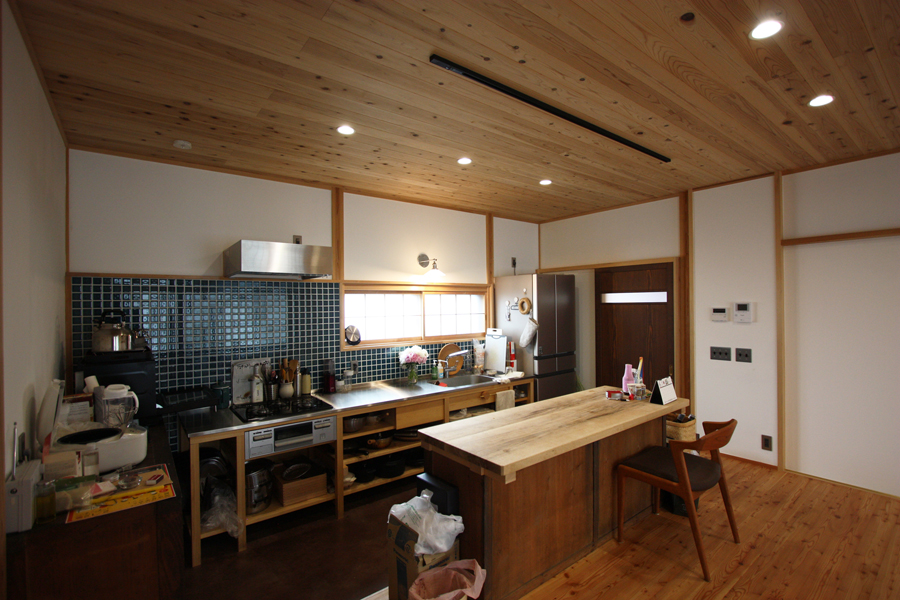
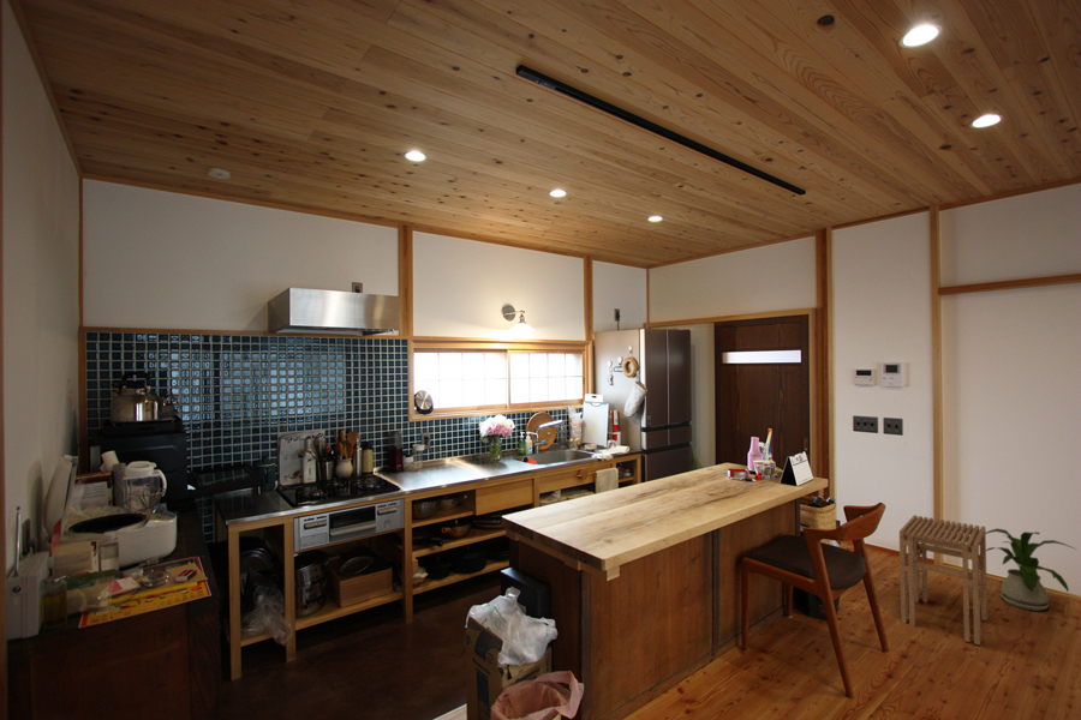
+ house plant [986,527,1077,612]
+ stool [898,514,989,647]
